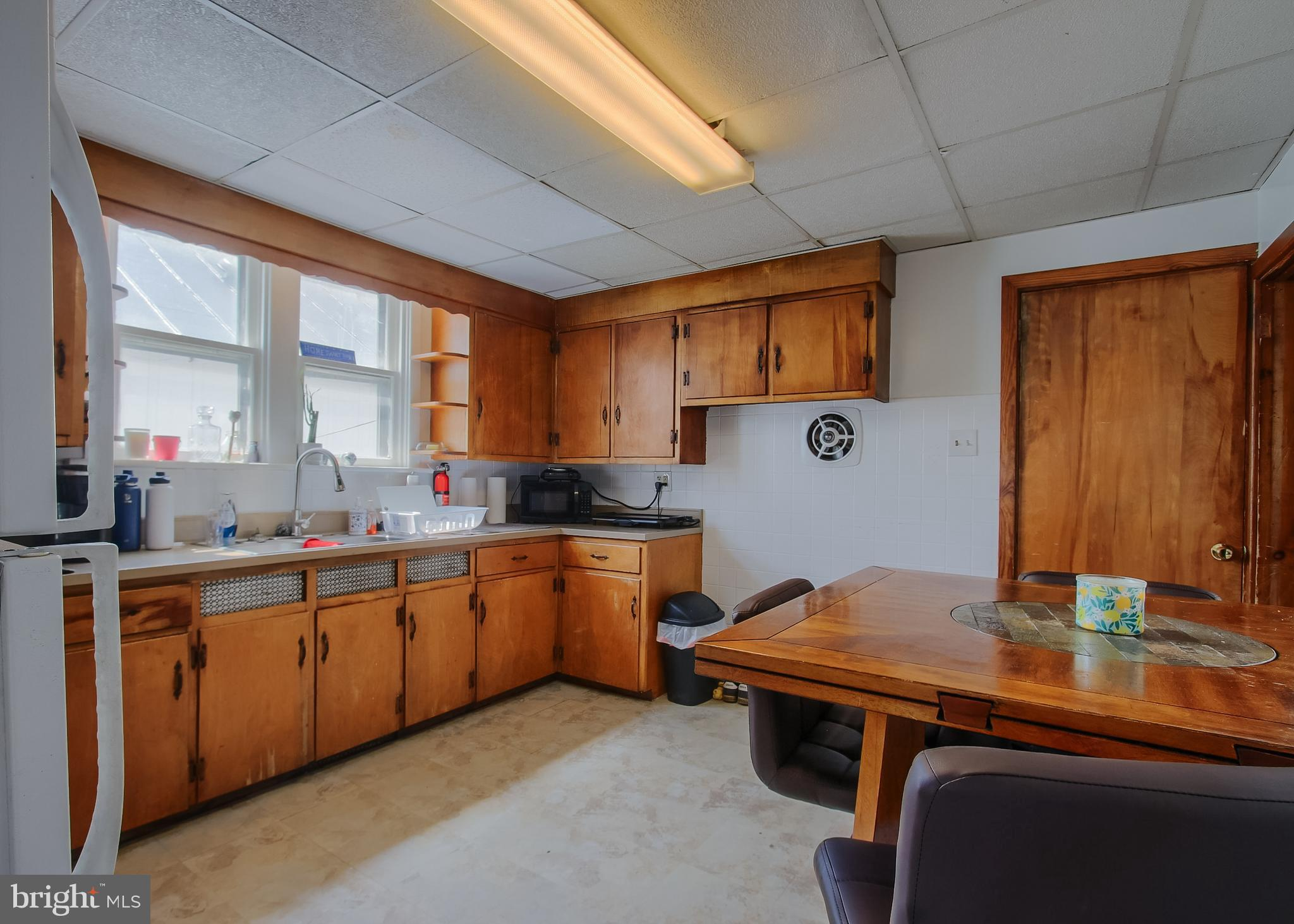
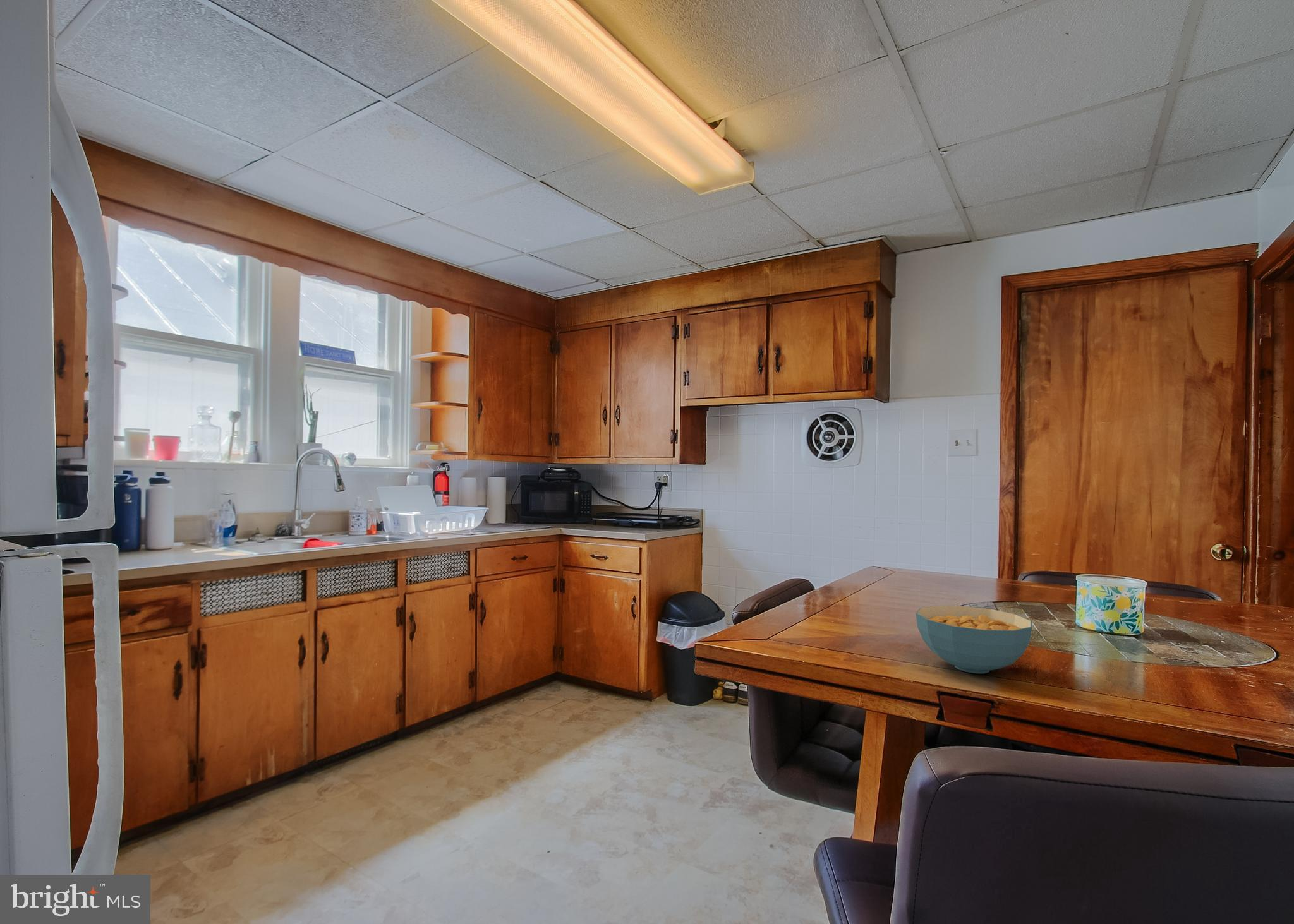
+ cereal bowl [915,605,1032,674]
